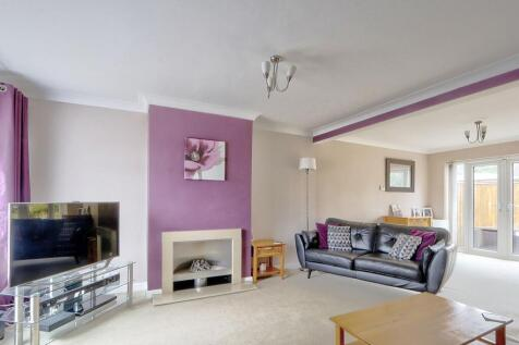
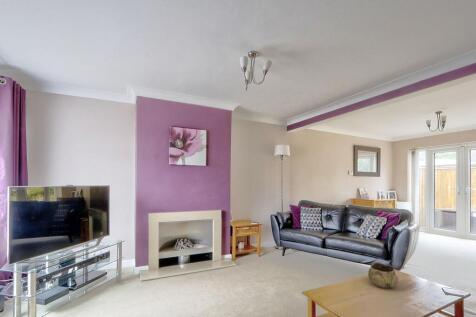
+ decorative bowl [367,262,399,289]
